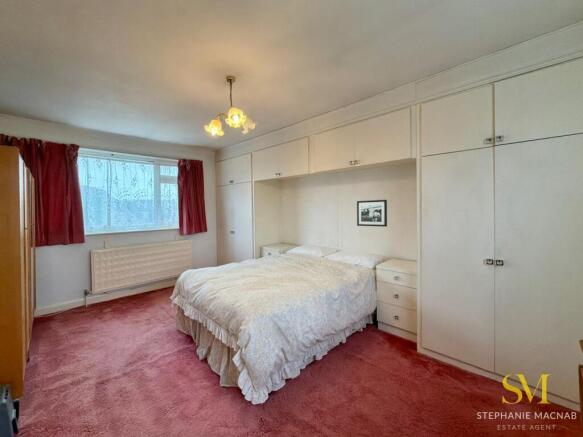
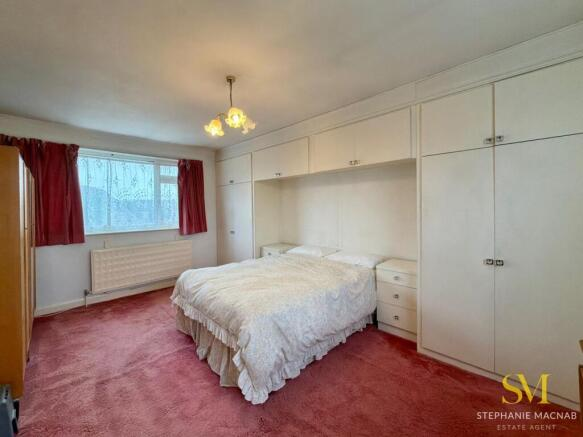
- picture frame [356,199,388,228]
